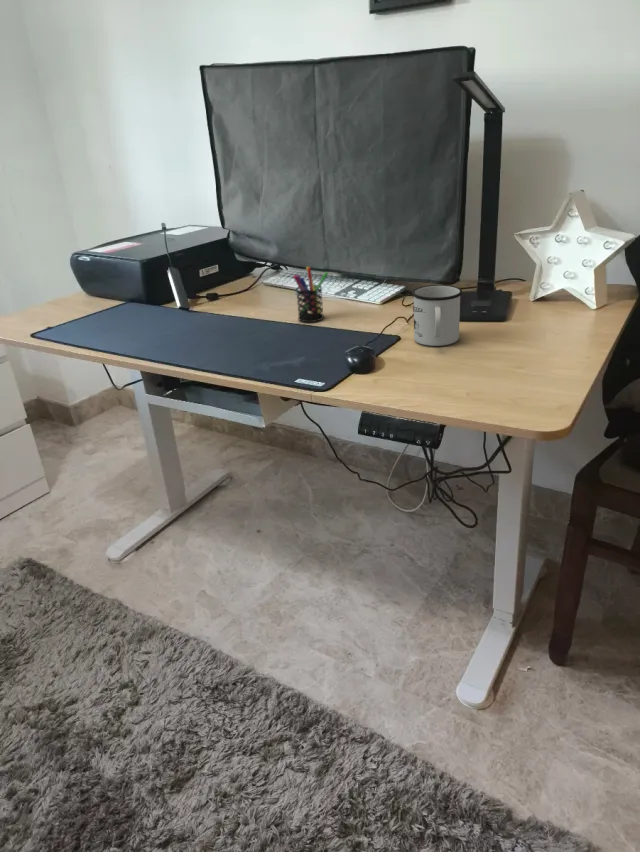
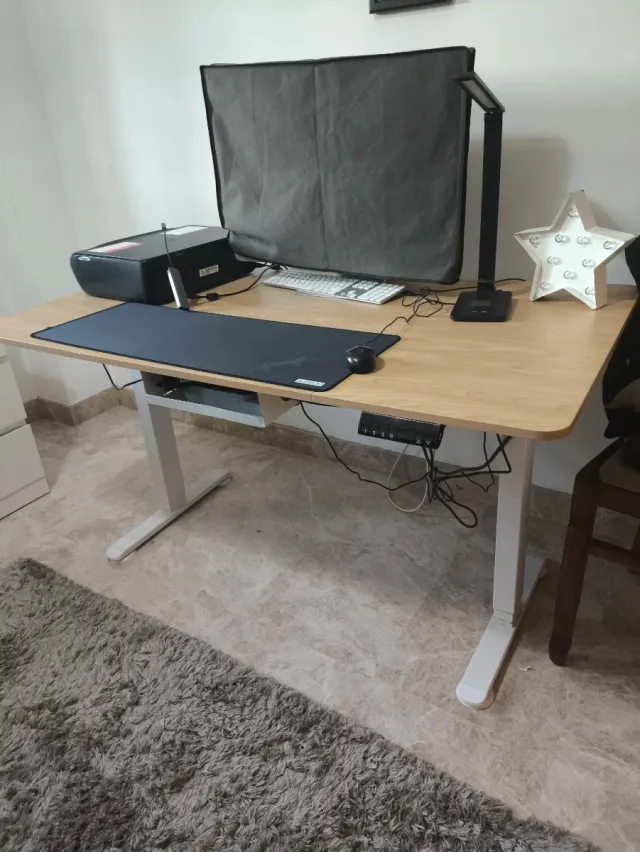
- mug [411,284,463,347]
- pen holder [292,266,329,323]
